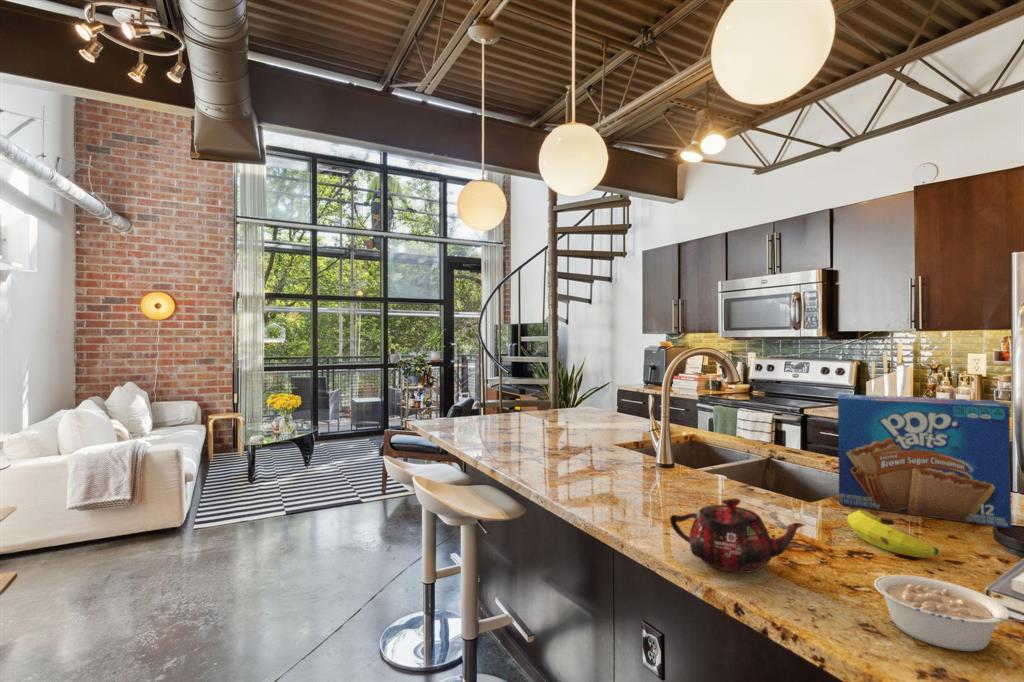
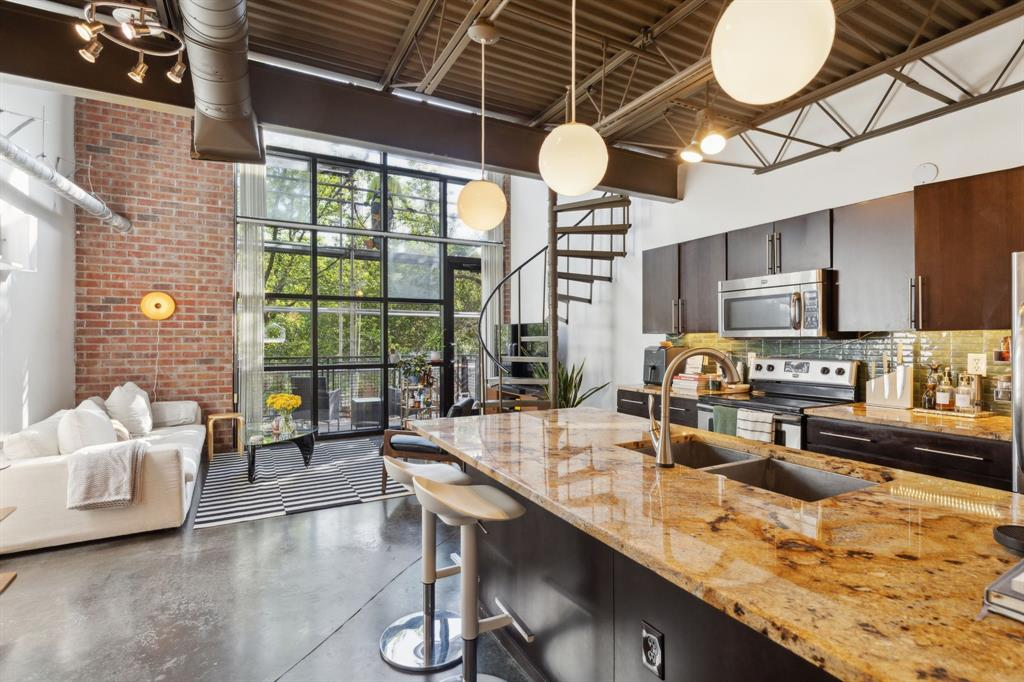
- toaster pastry box [837,393,1012,530]
- teapot [669,497,806,574]
- banana [846,509,940,559]
- legume [873,574,1024,652]
